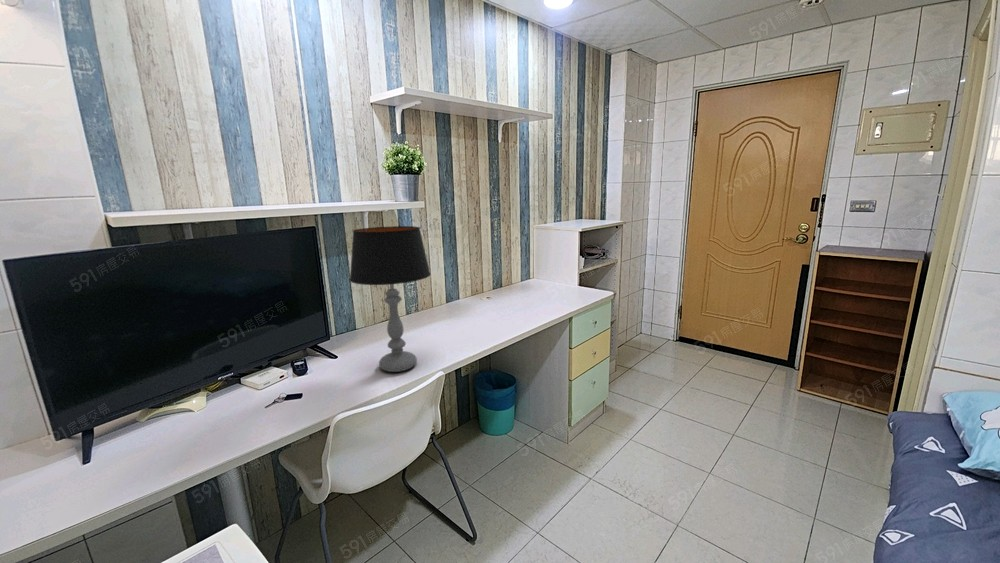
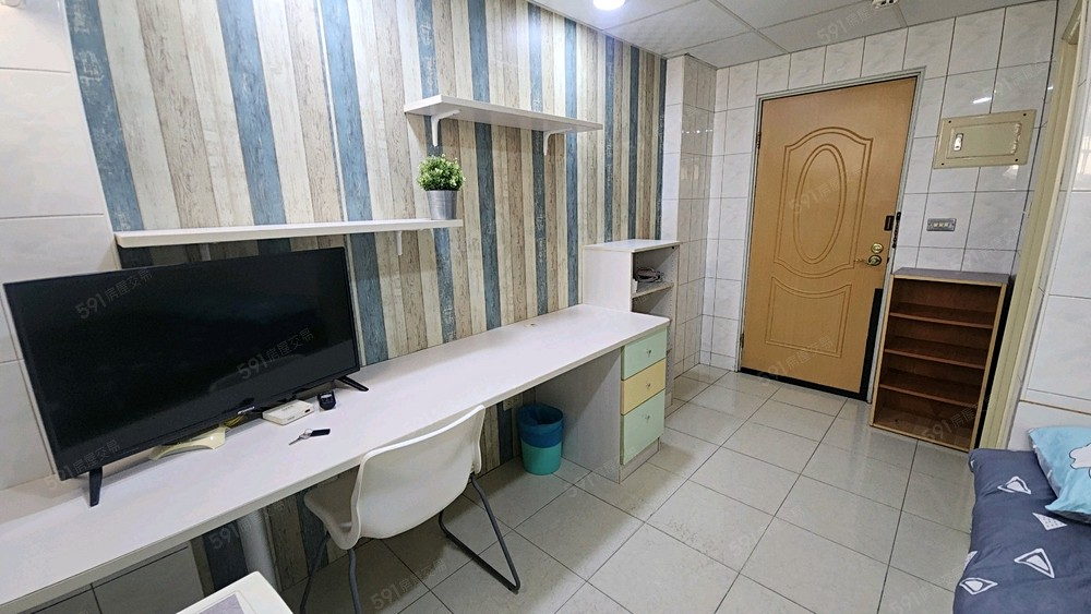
- table lamp [348,225,432,373]
